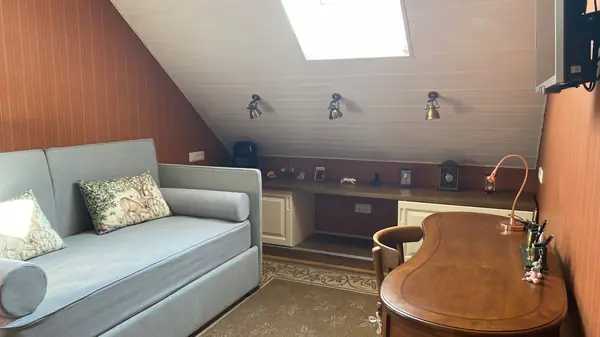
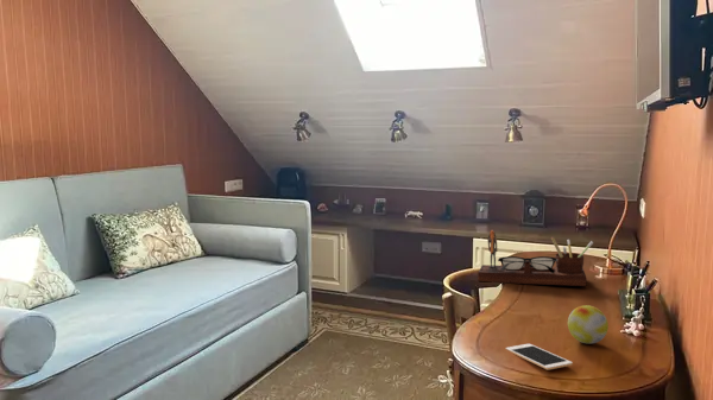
+ decorative ball [567,304,610,345]
+ desk organizer [477,229,594,287]
+ cell phone [505,343,574,370]
